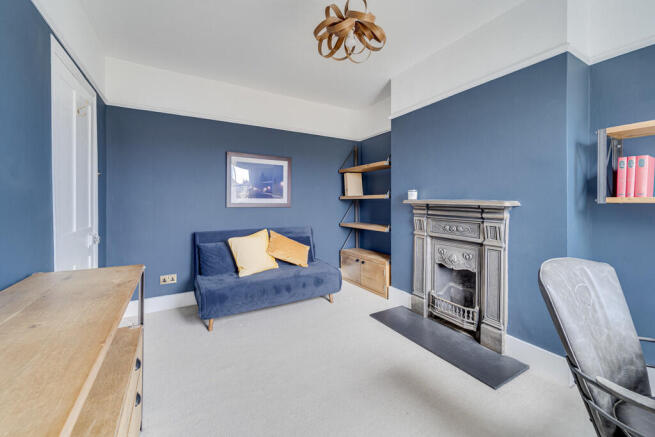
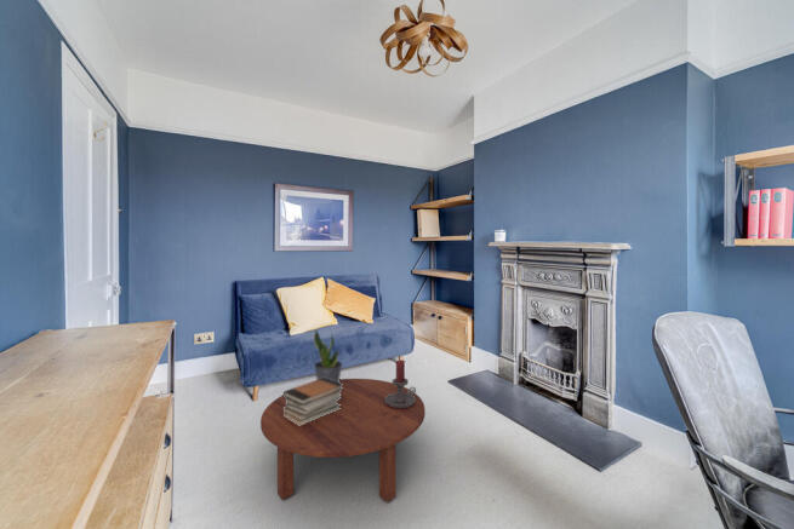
+ coffee table [259,378,427,504]
+ potted plant [313,328,343,383]
+ book stack [282,378,343,426]
+ candle holder [385,360,417,408]
